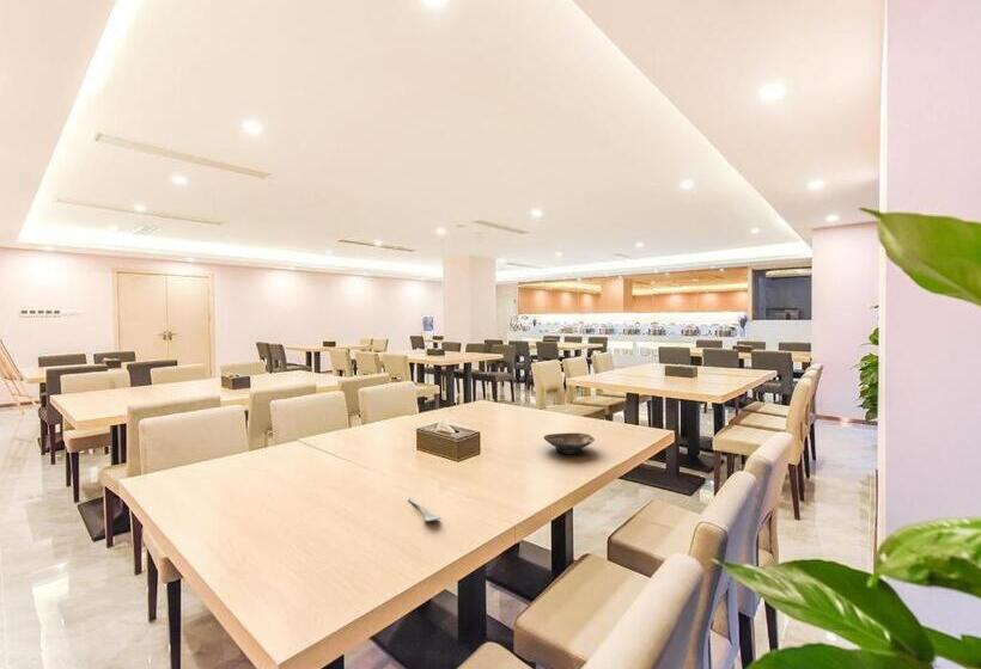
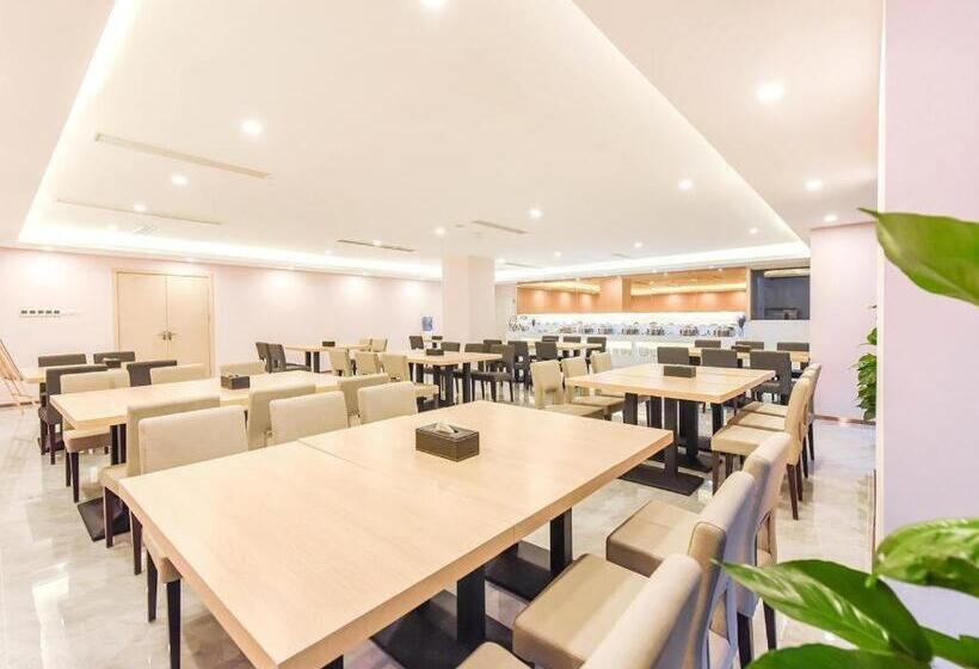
- spoon [407,496,443,522]
- bowl [543,431,596,455]
